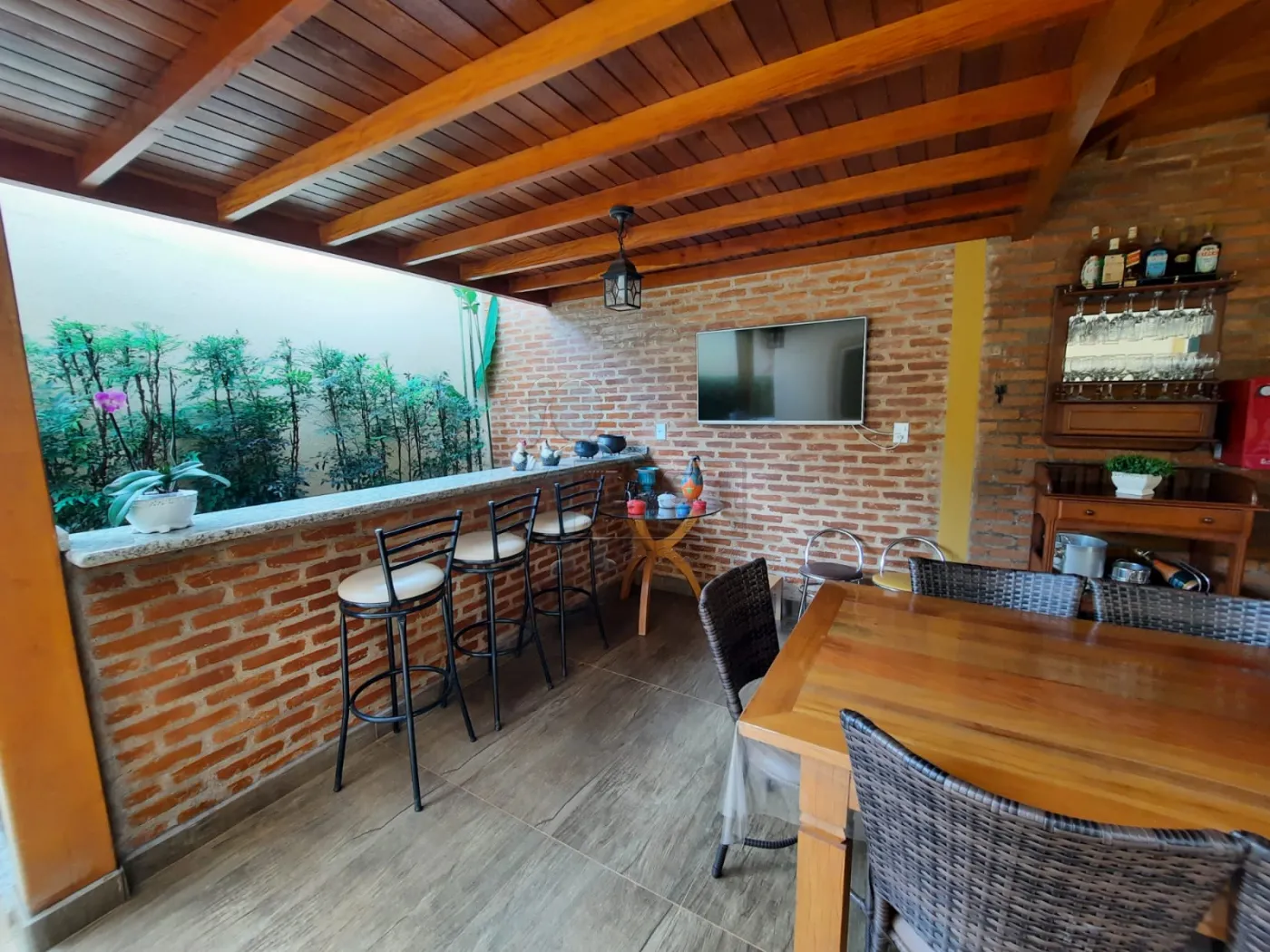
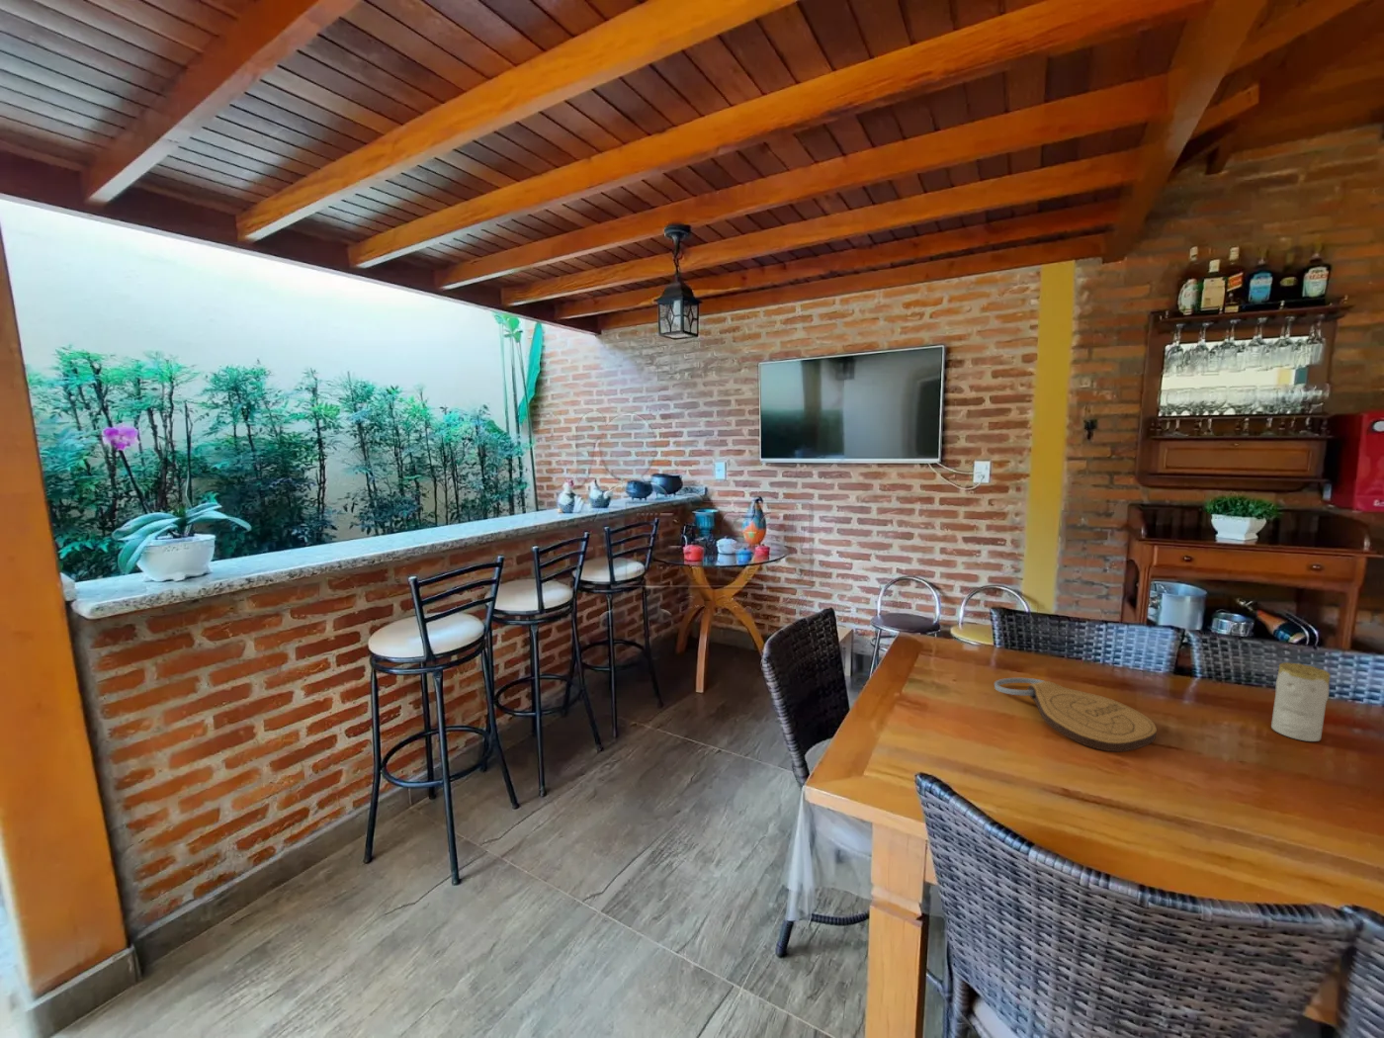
+ key chain [994,677,1157,752]
+ candle [1271,662,1332,743]
